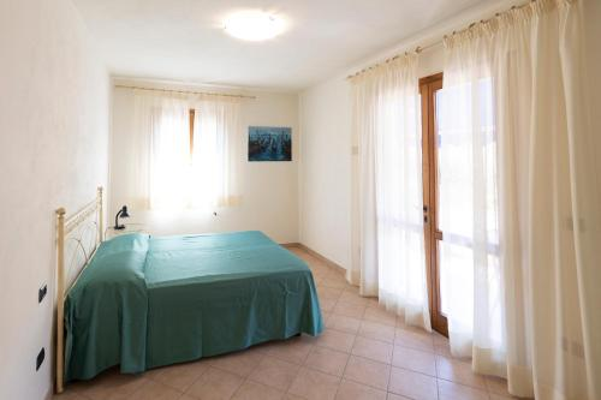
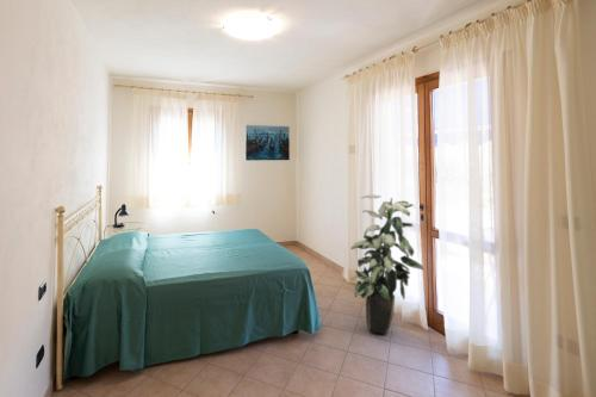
+ indoor plant [349,193,426,335]
